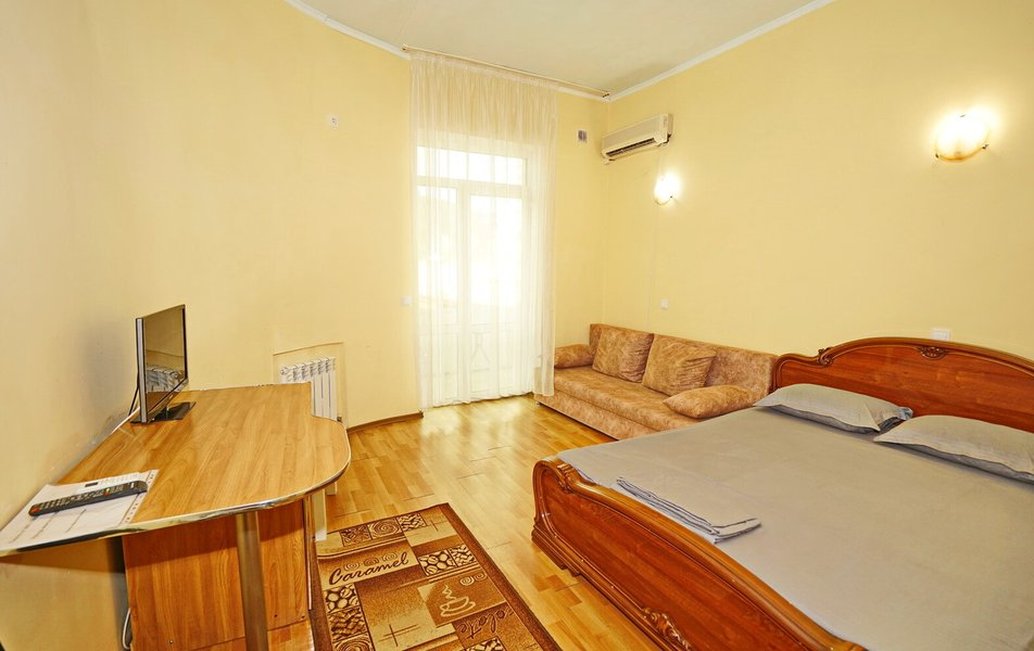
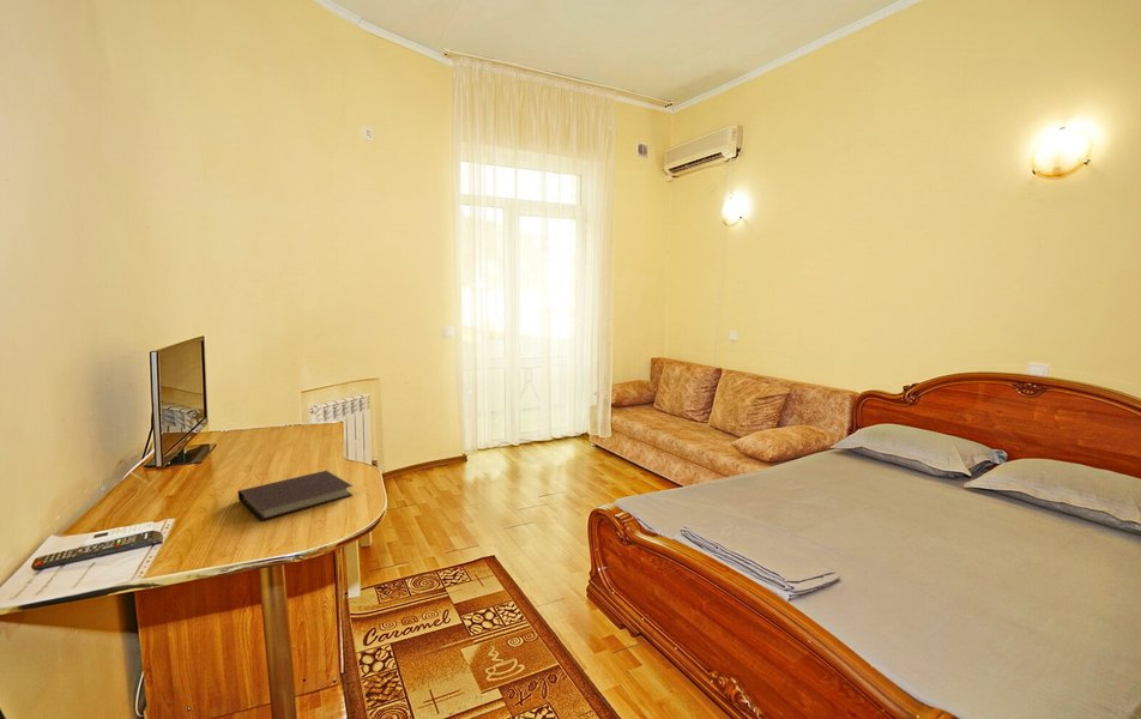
+ notebook [237,470,354,522]
